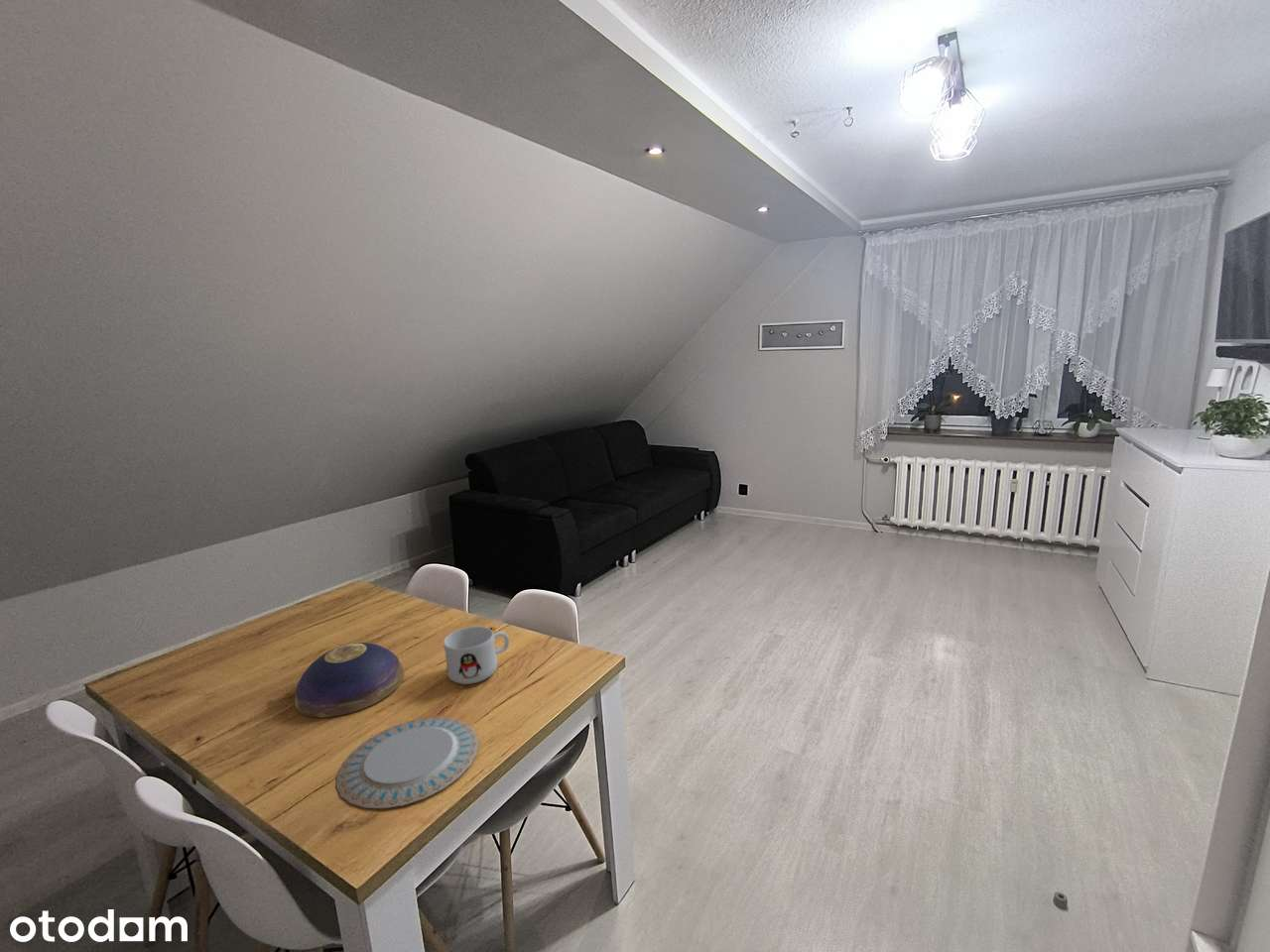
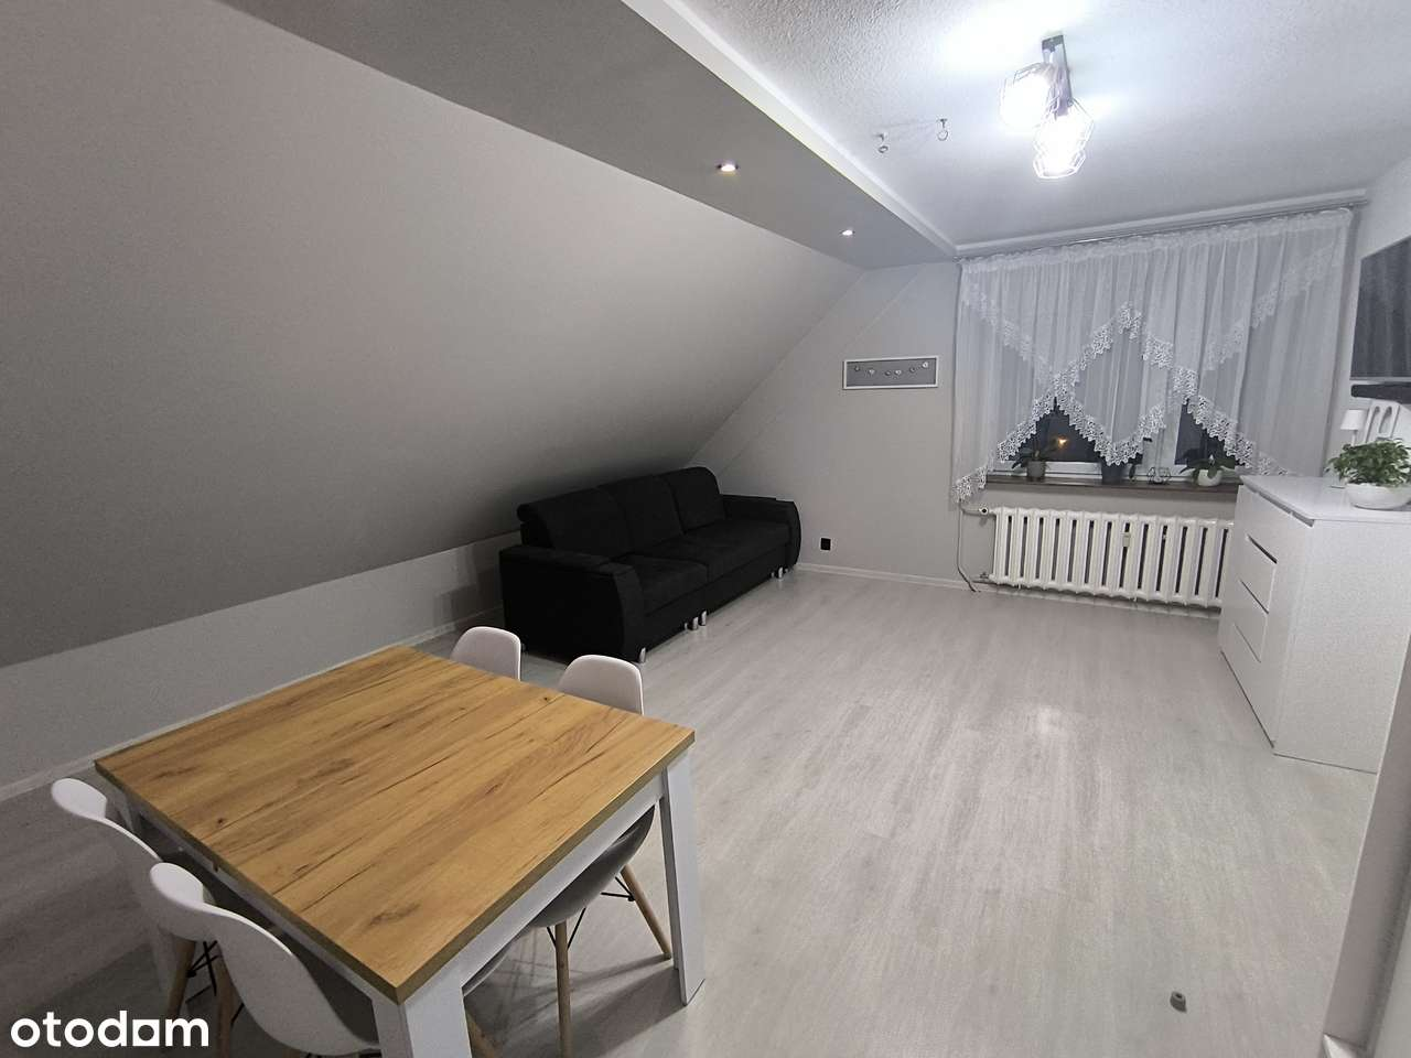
- mug [443,626,510,685]
- decorative bowl [294,642,405,718]
- chinaware [335,717,479,809]
